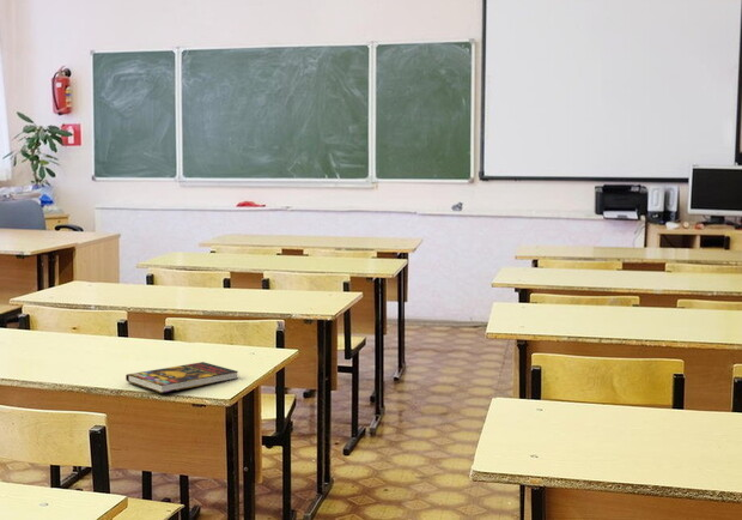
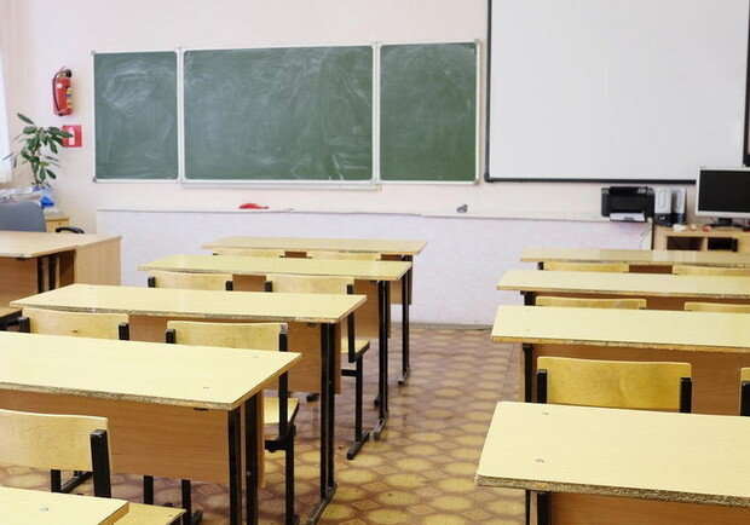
- book [124,361,239,394]
